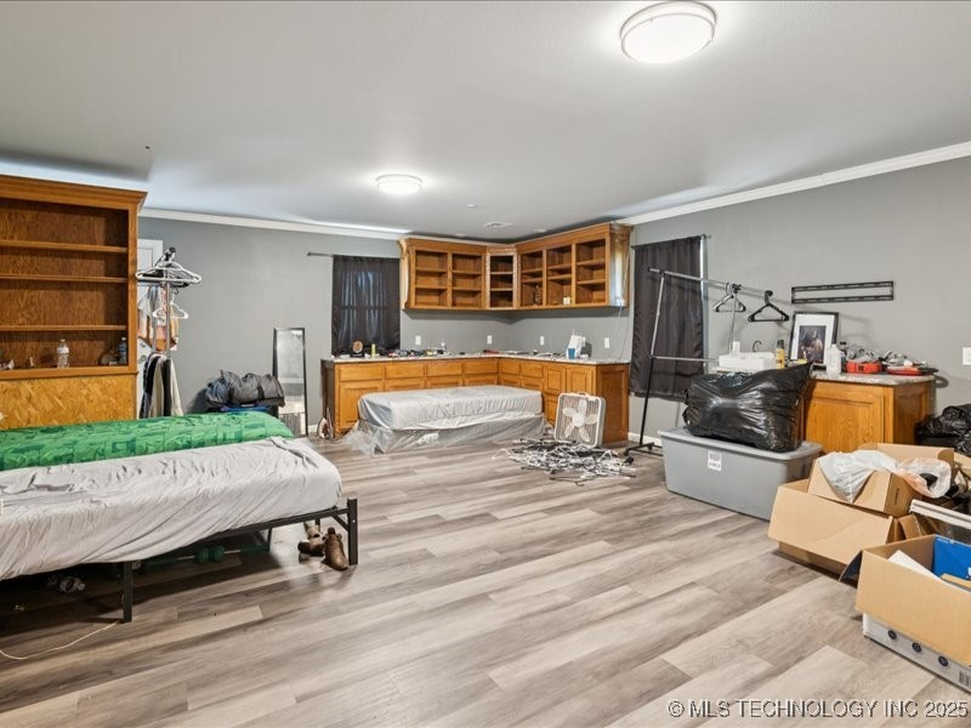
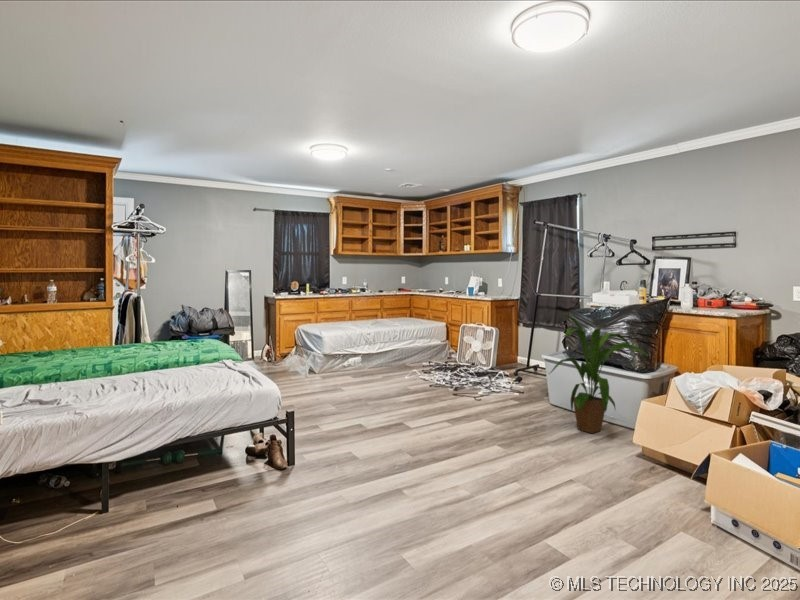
+ house plant [548,313,648,435]
